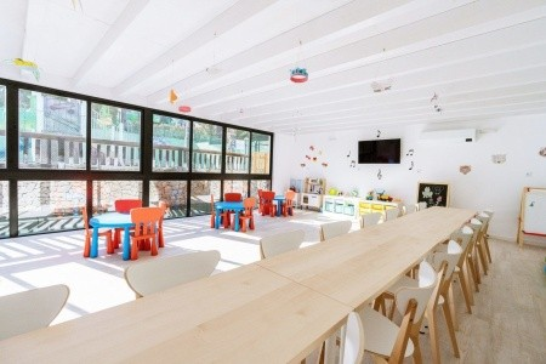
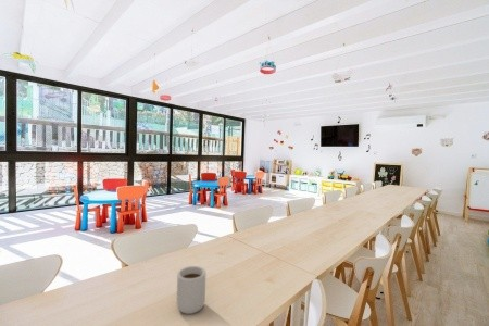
+ mug [176,265,206,315]
